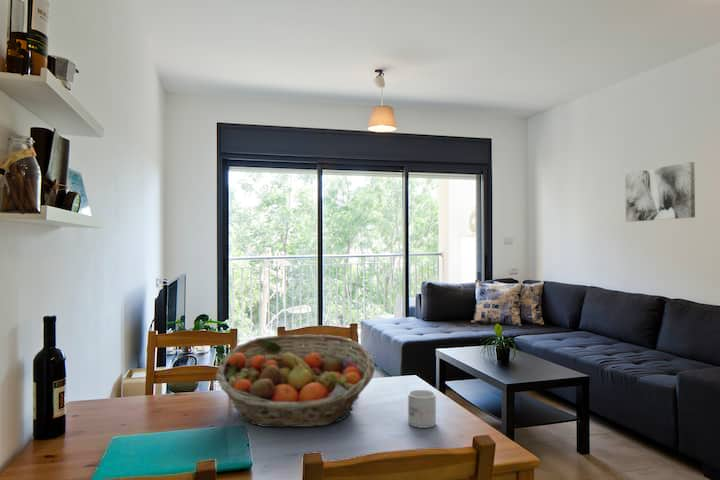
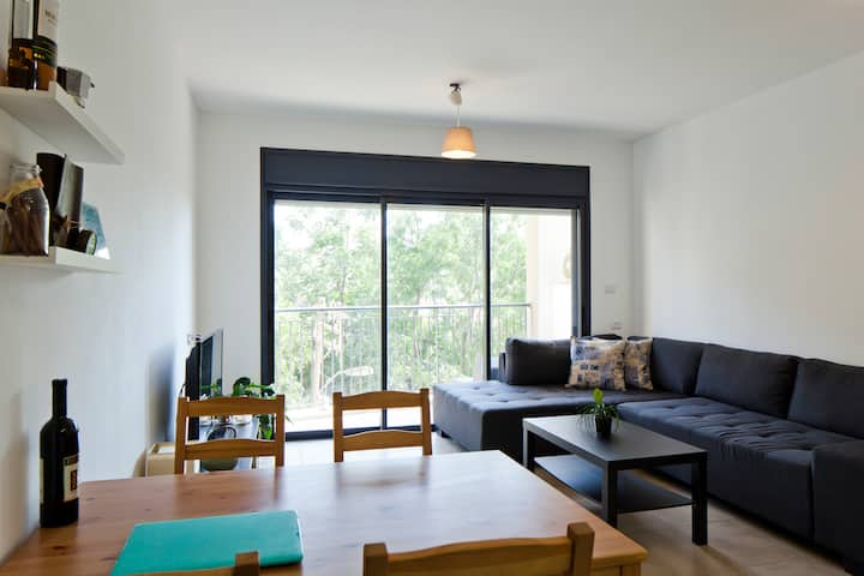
- fruit basket [215,334,376,428]
- wall art [624,161,696,223]
- mug [407,389,437,429]
